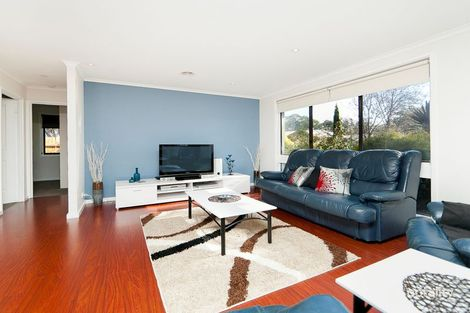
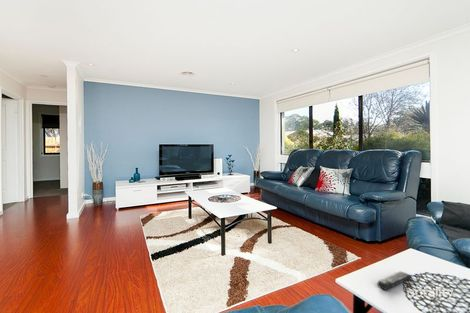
+ remote control [376,270,414,291]
